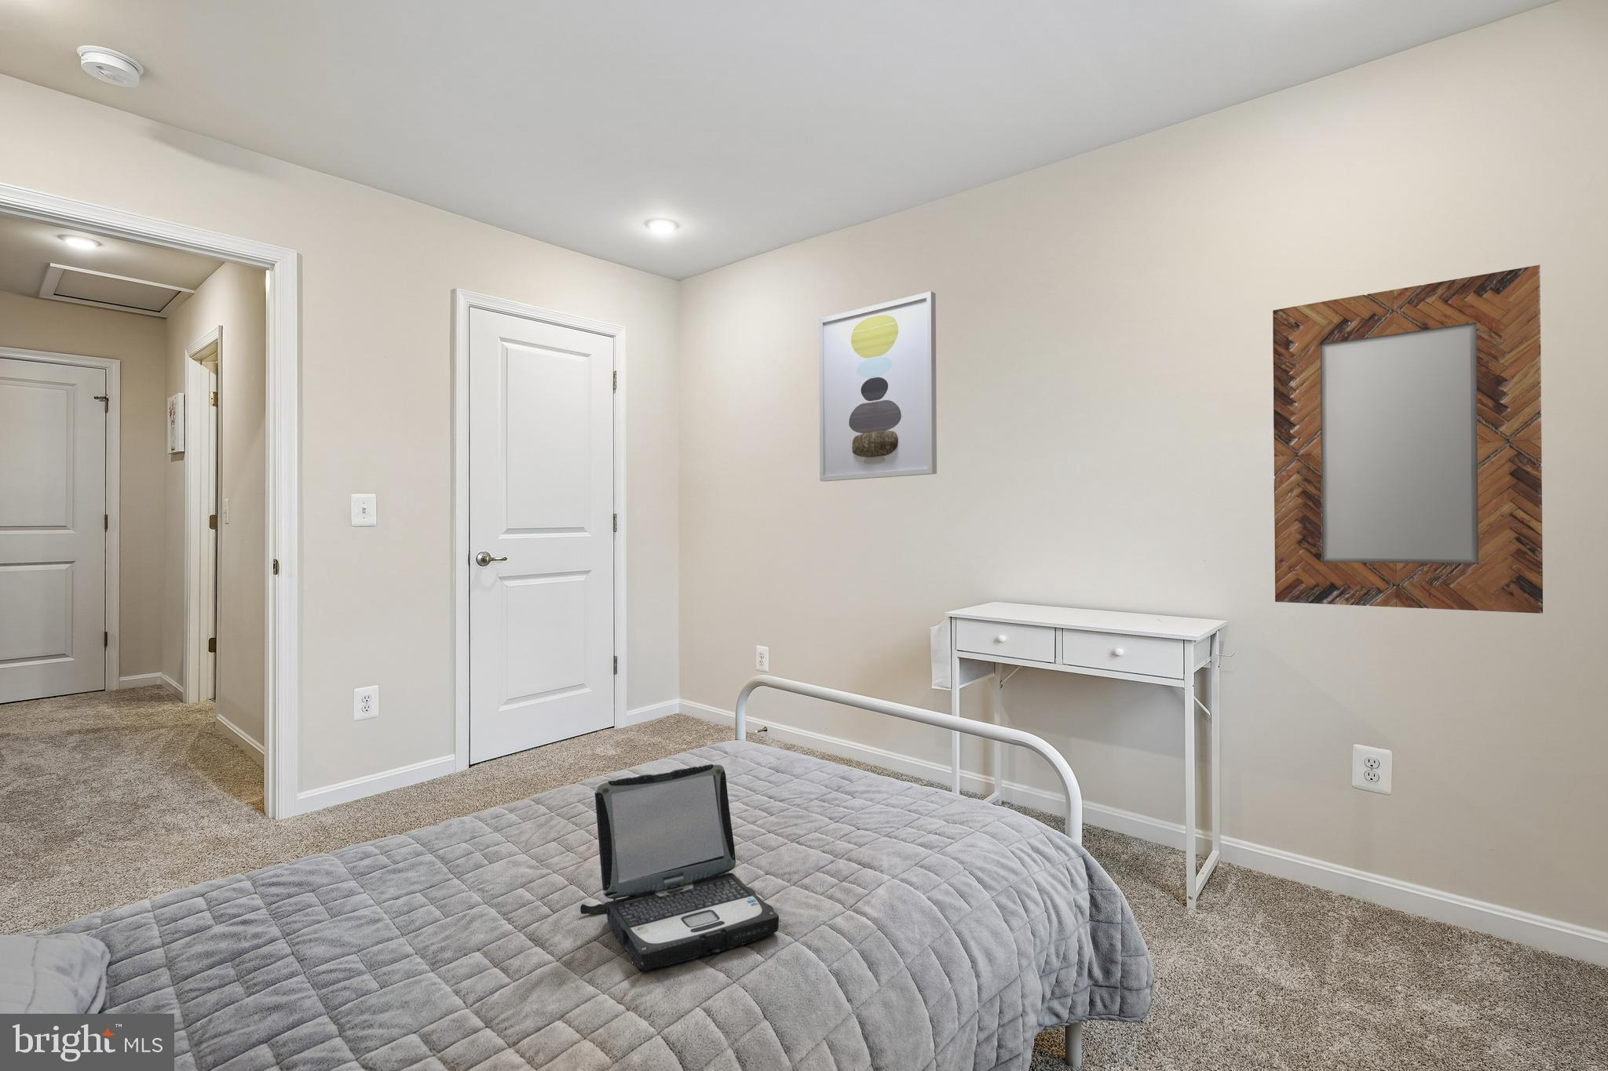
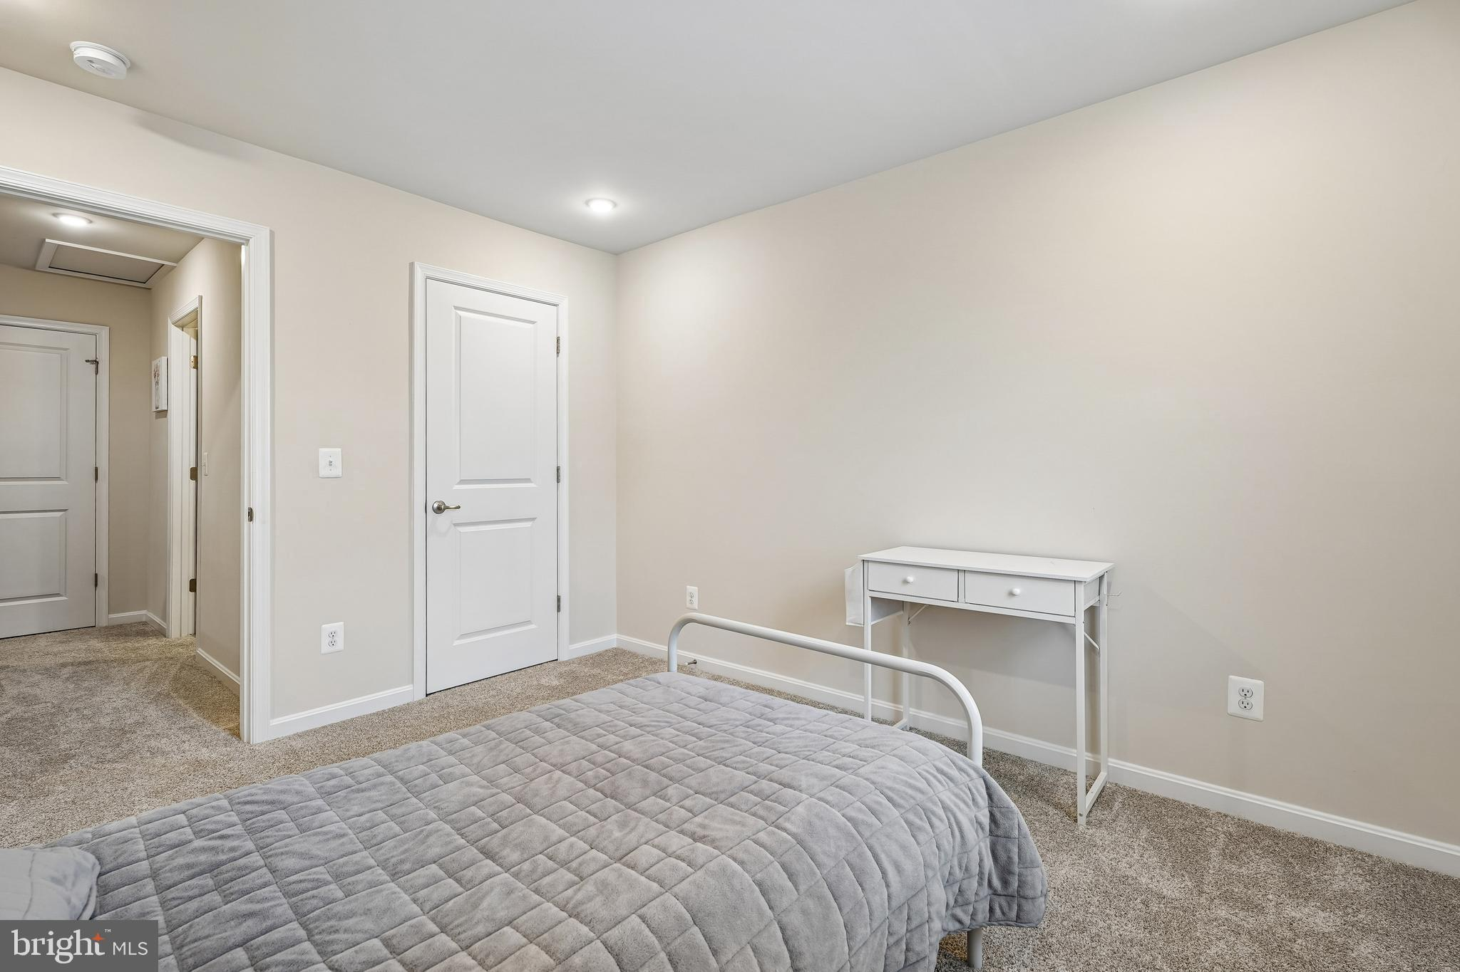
- laptop [580,763,779,972]
- wall art [818,290,937,483]
- home mirror [1272,264,1543,614]
